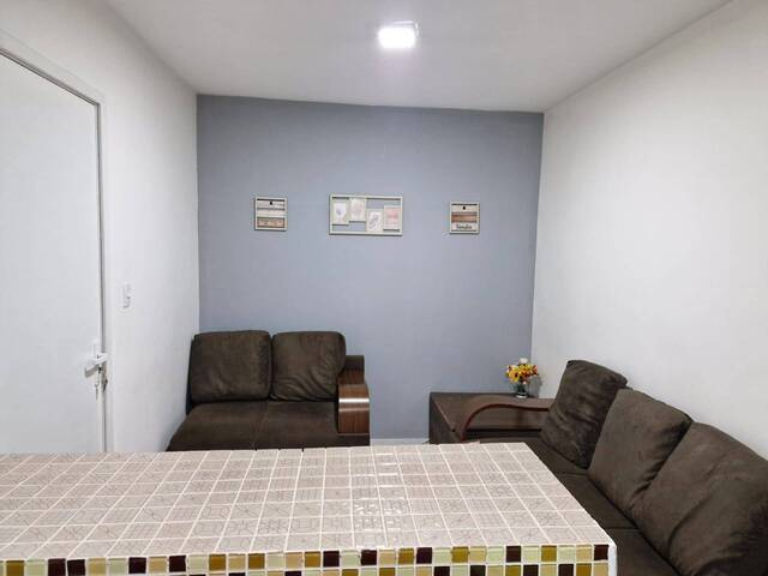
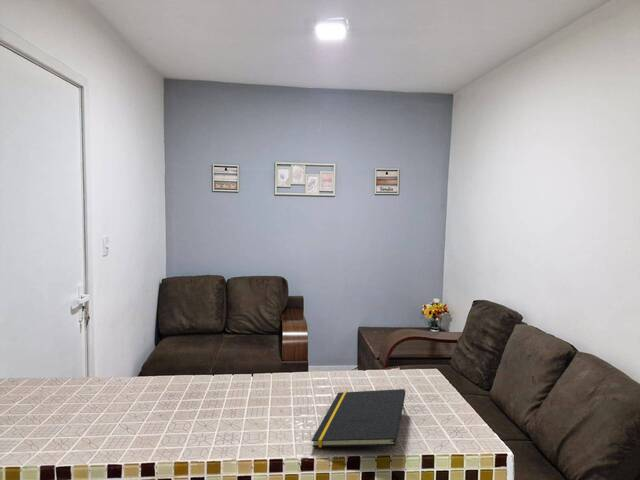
+ notepad [311,388,406,448]
